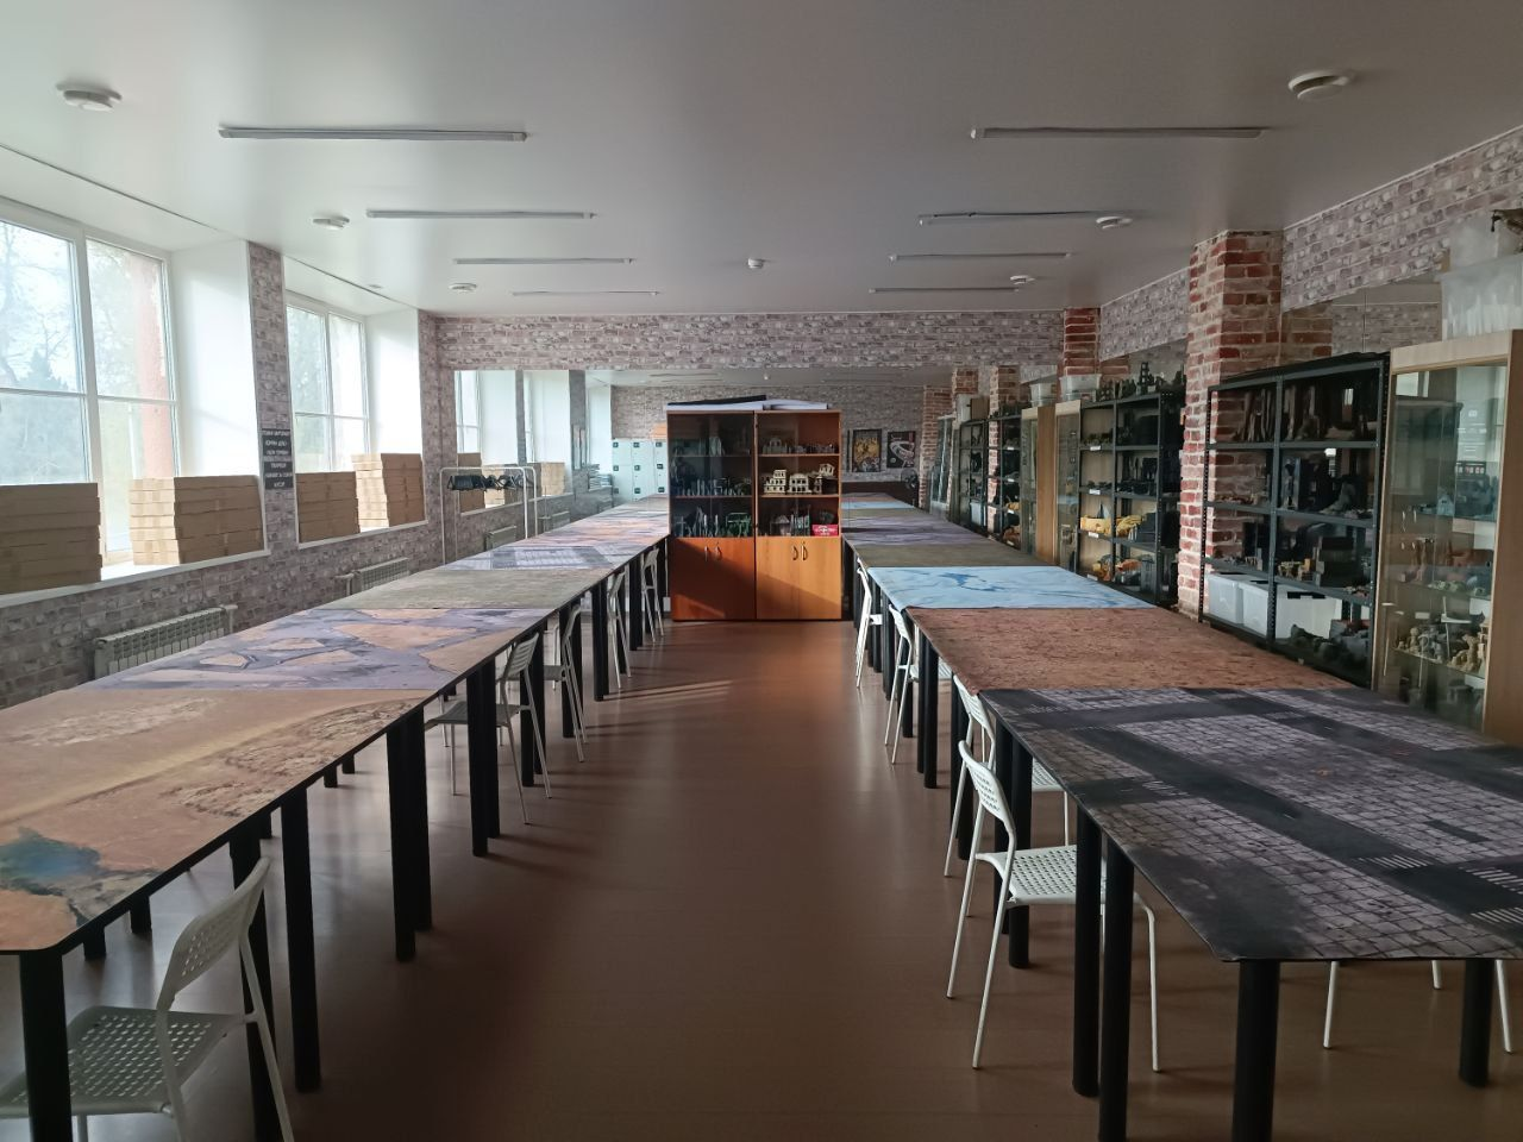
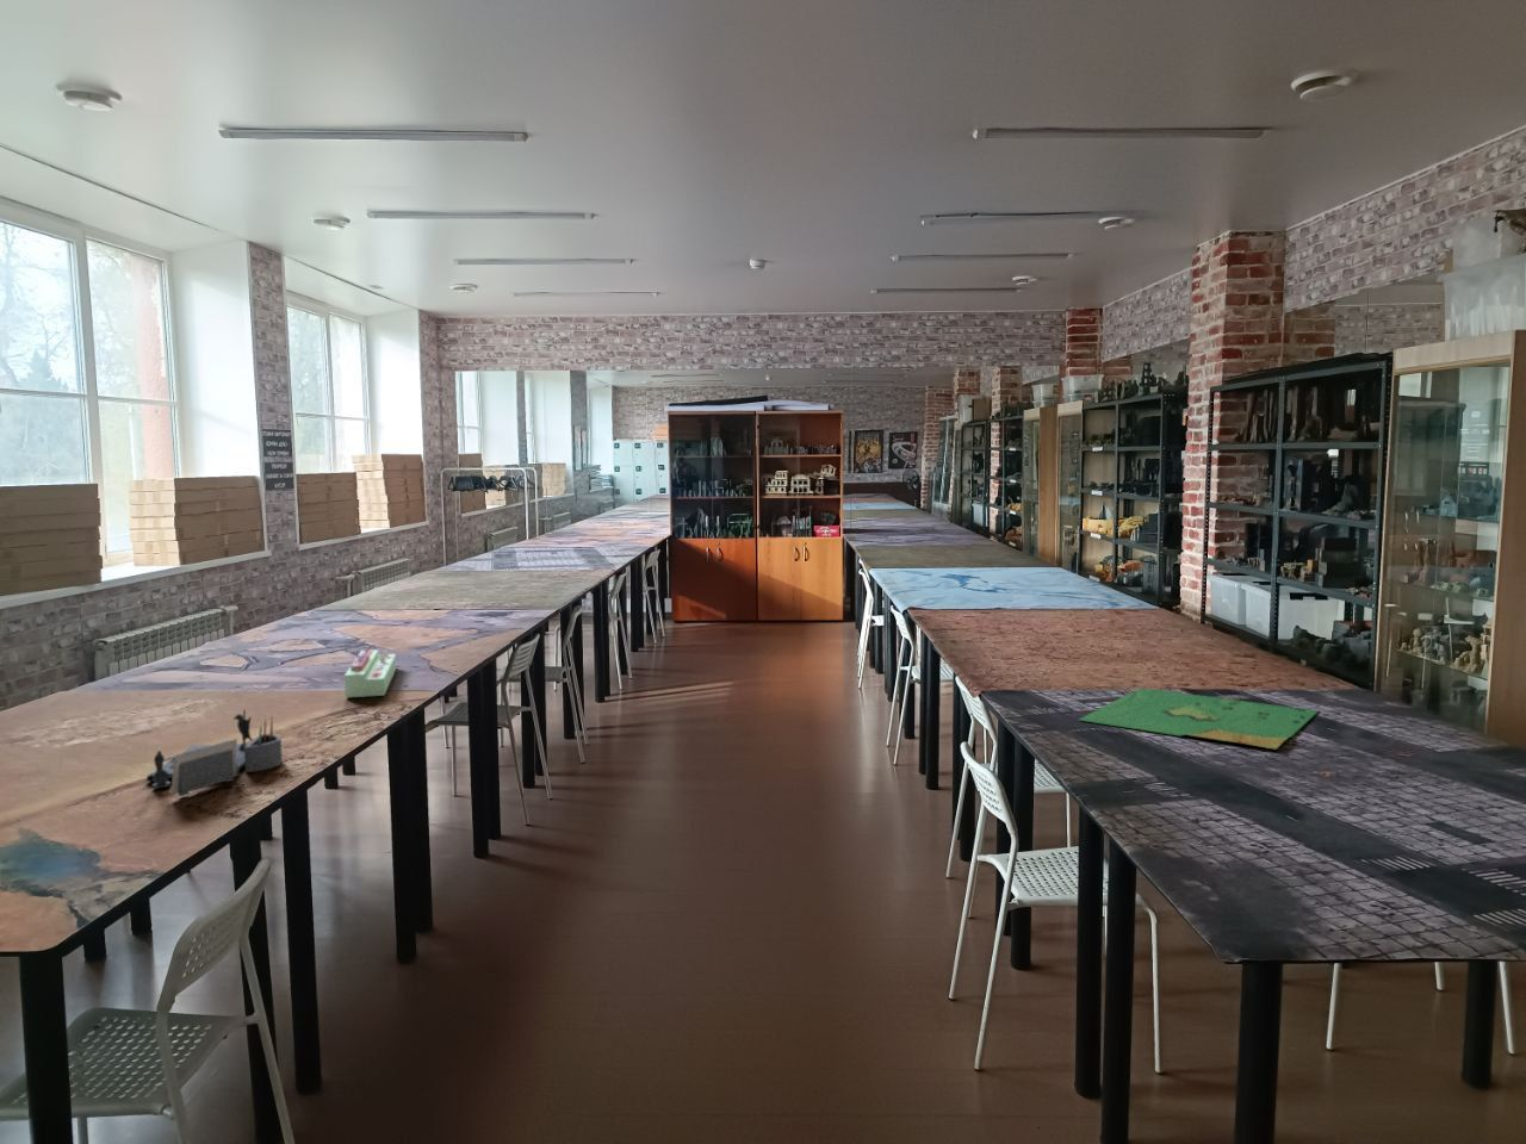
+ desk organizer [144,708,284,797]
+ terrain map [1078,687,1319,750]
+ miniature scene [344,643,397,698]
